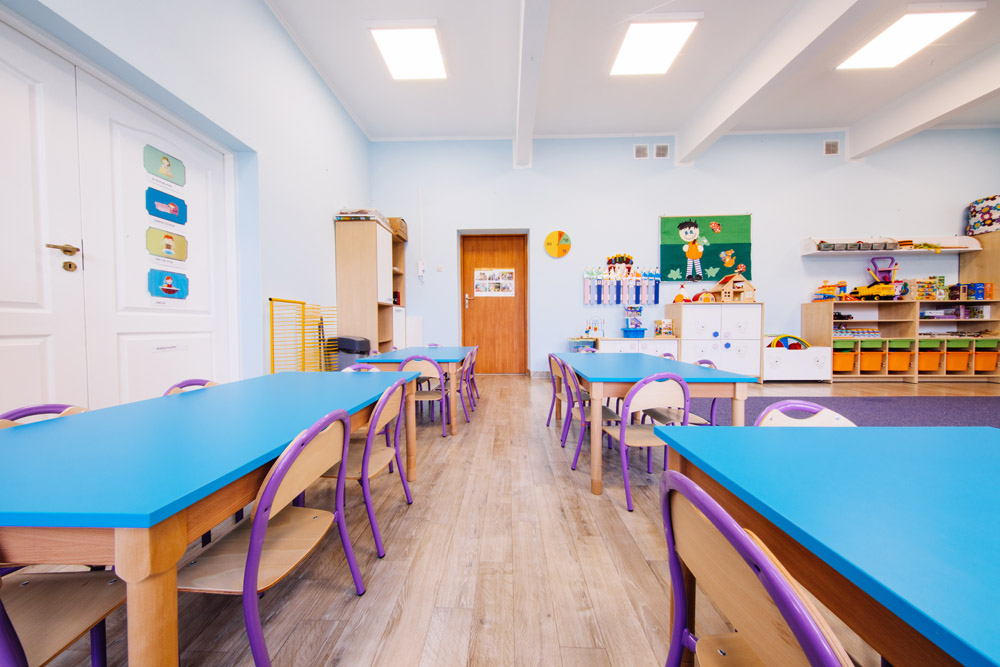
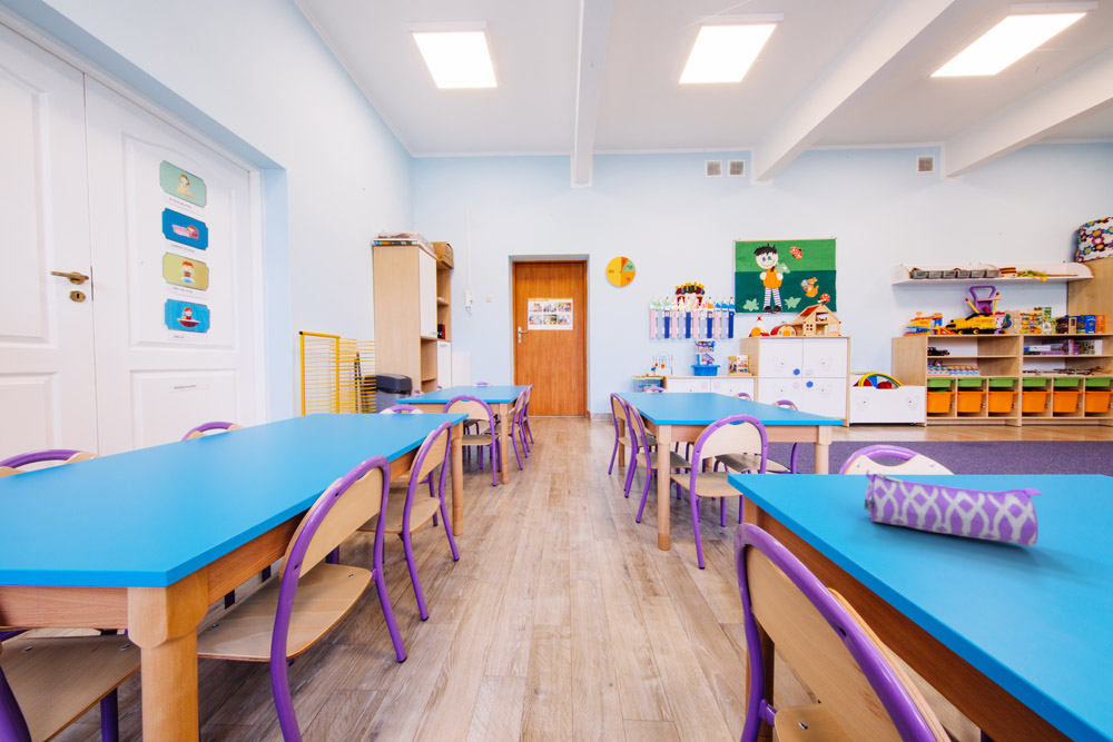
+ pencil case [864,468,1043,547]
